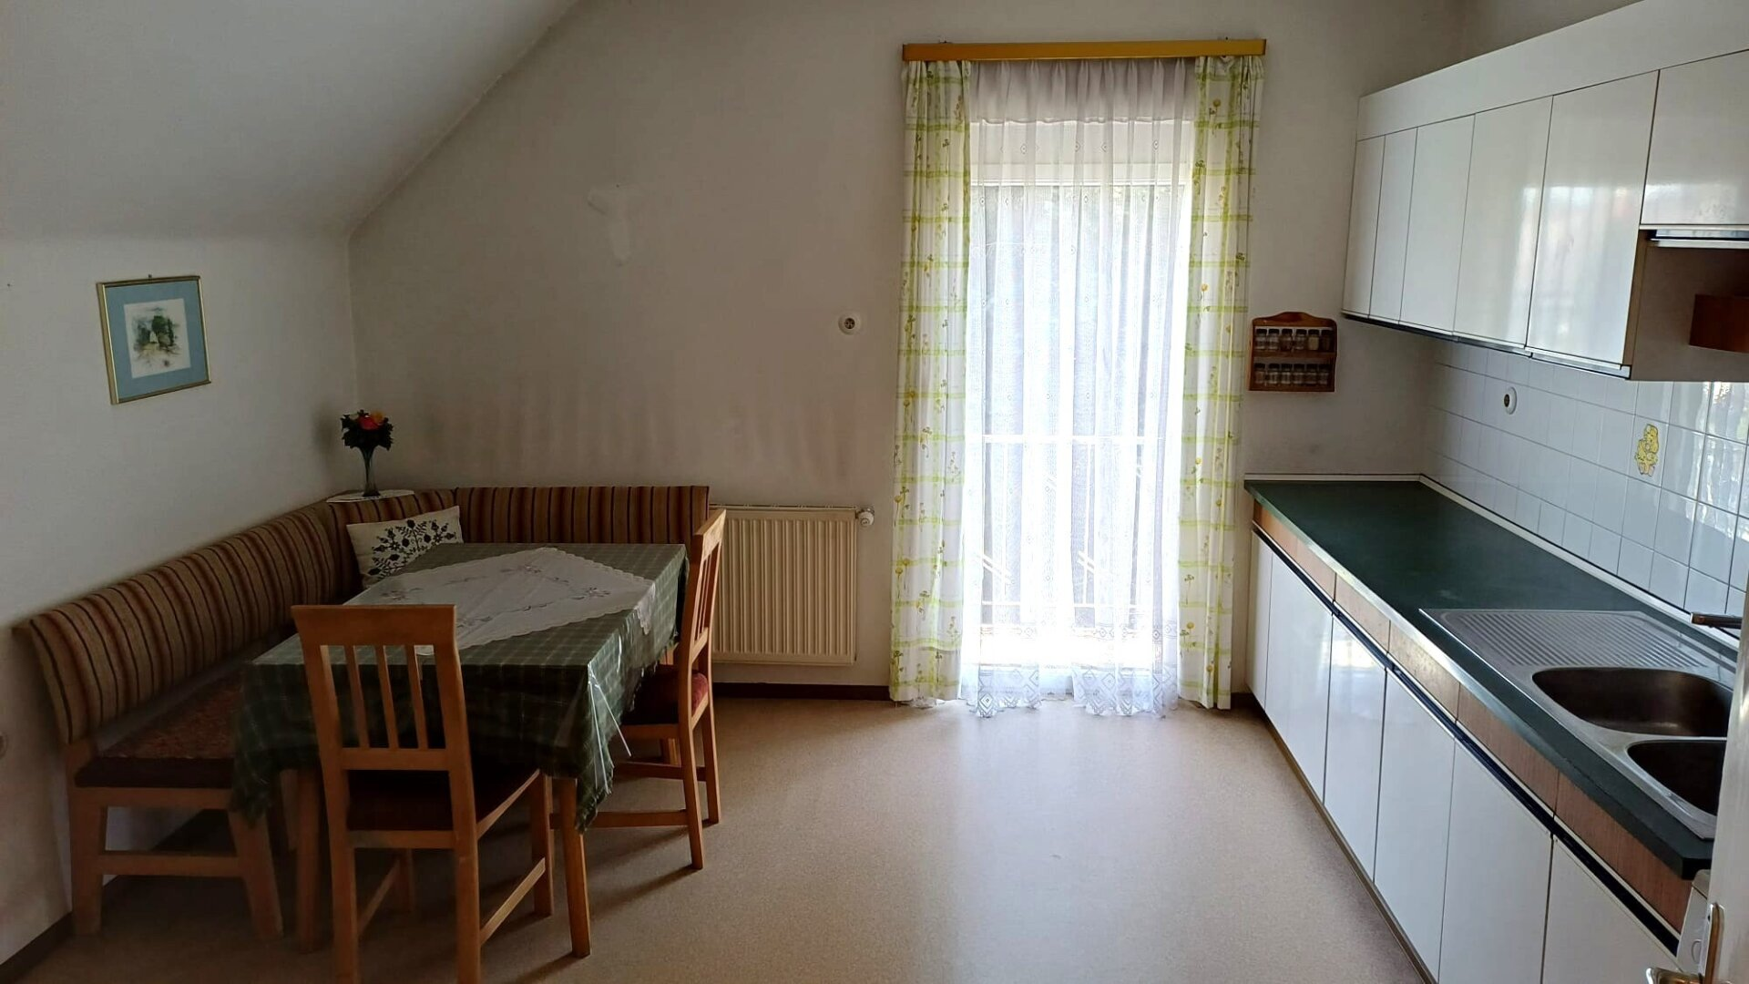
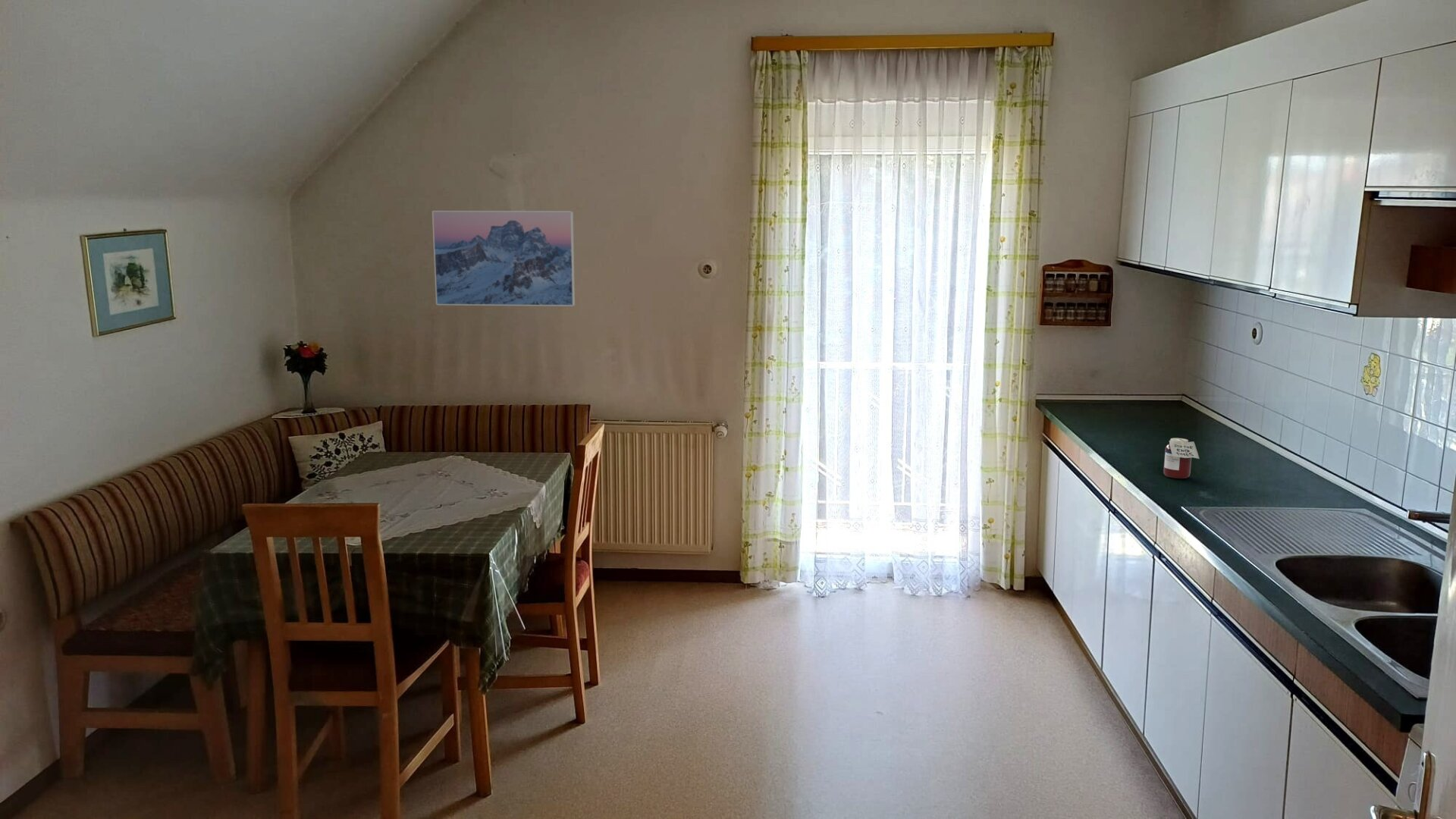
+ jar [1163,438,1200,479]
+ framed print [431,210,576,307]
